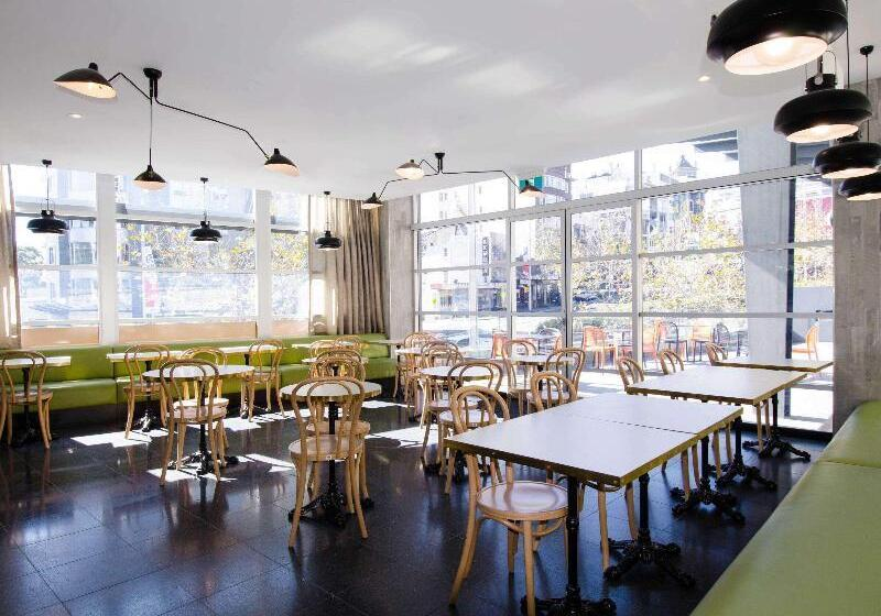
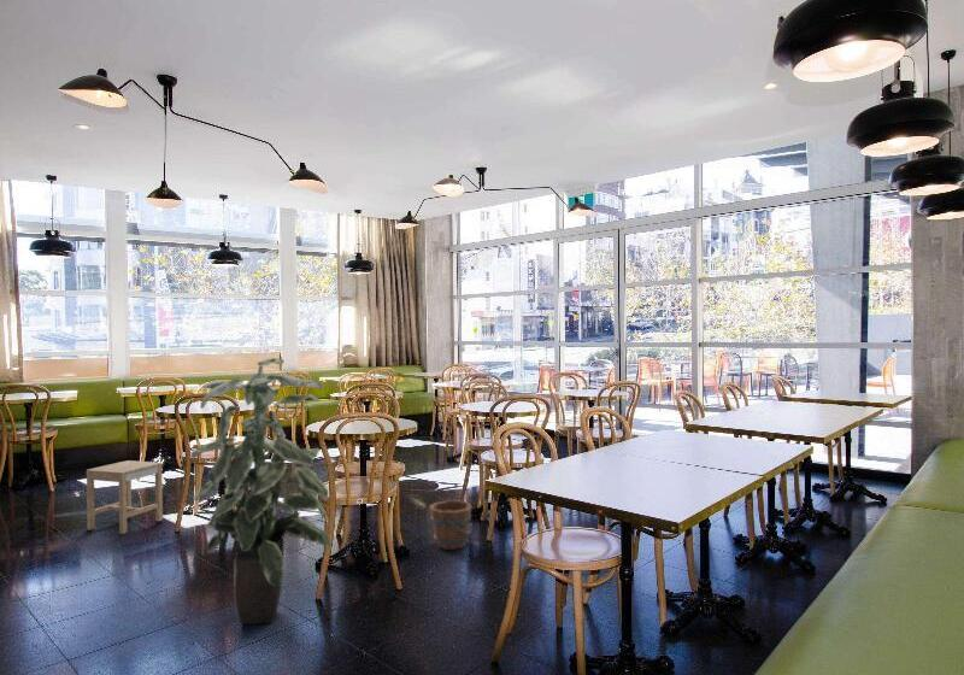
+ stool [86,459,164,535]
+ bucket [429,499,474,551]
+ indoor plant [189,357,331,626]
